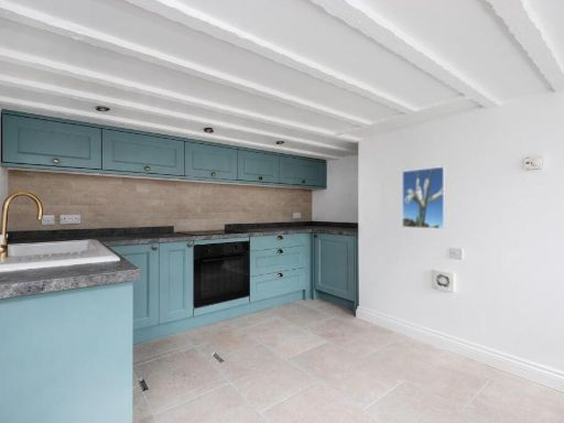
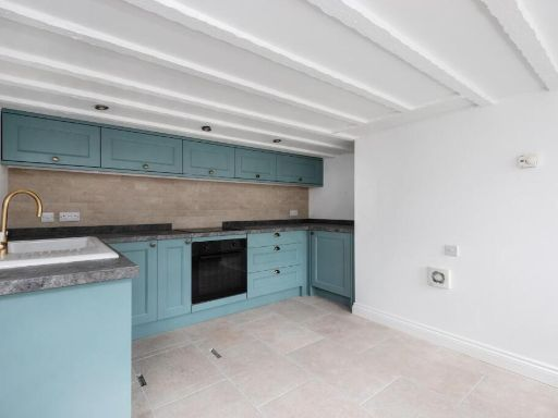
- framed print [401,165,446,230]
